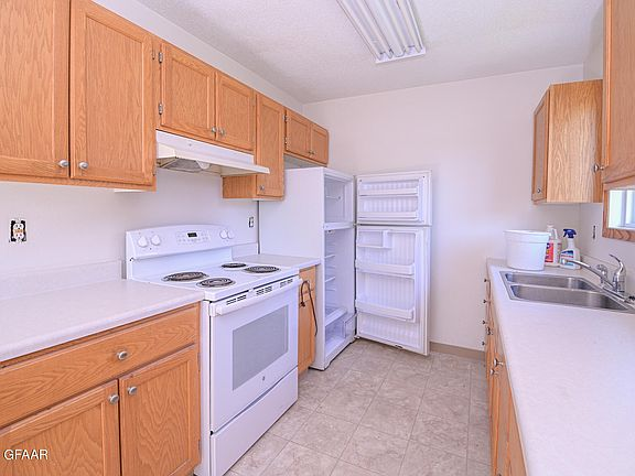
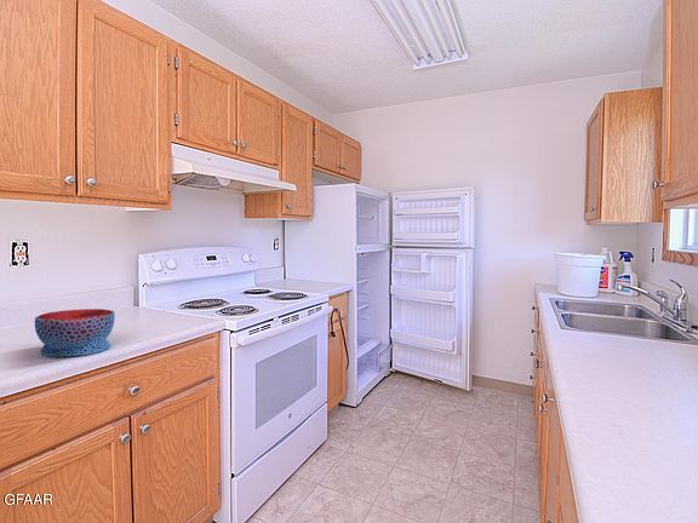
+ bowl [34,308,116,357]
